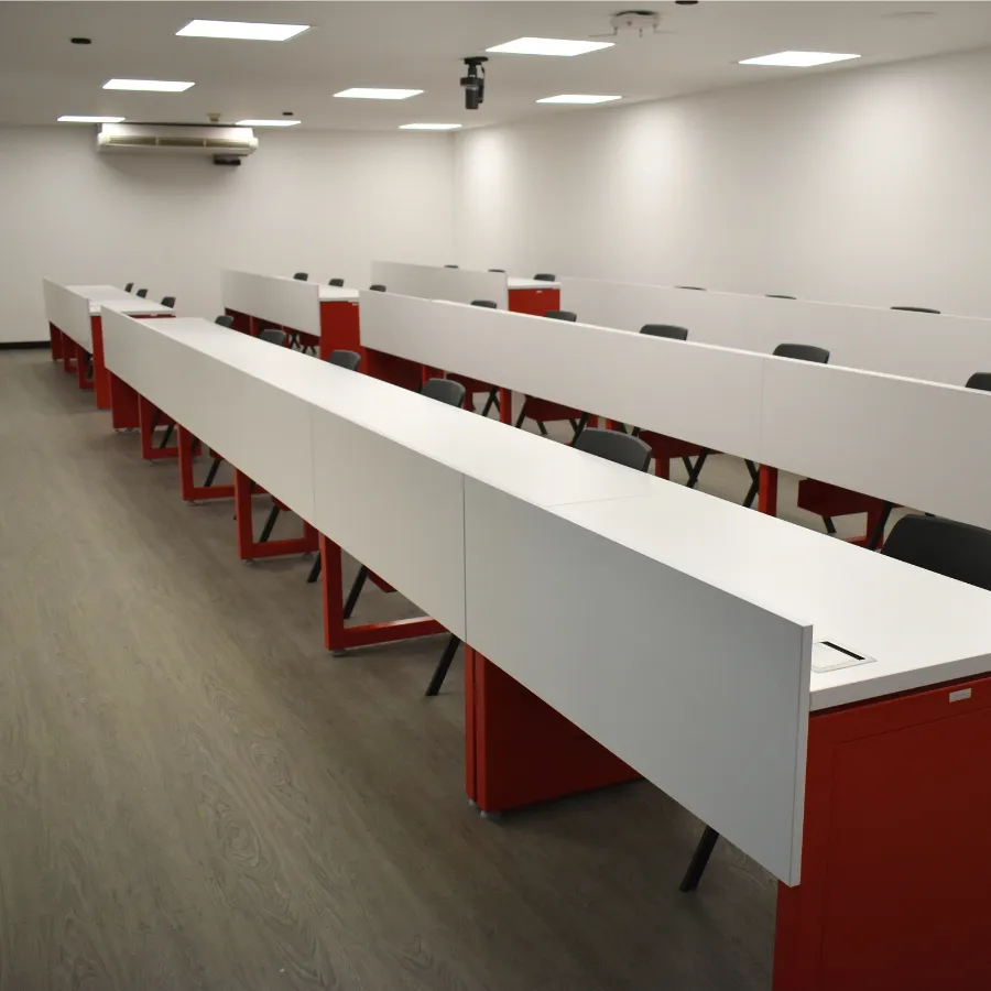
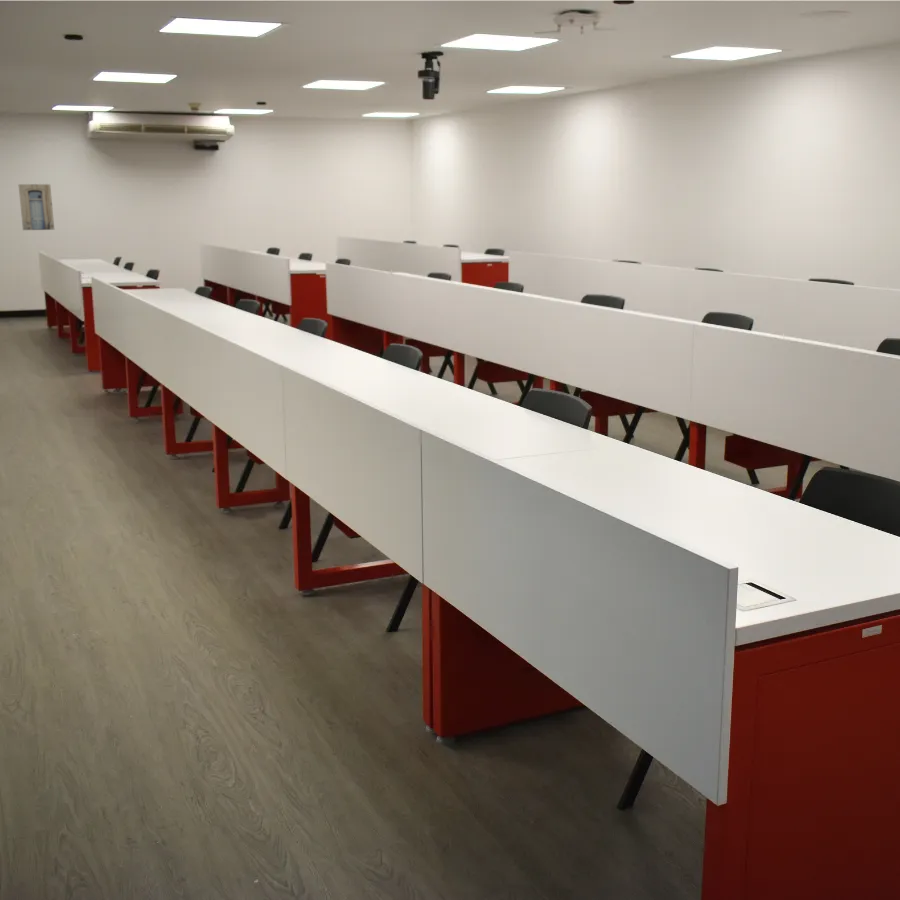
+ wall art [17,183,55,231]
